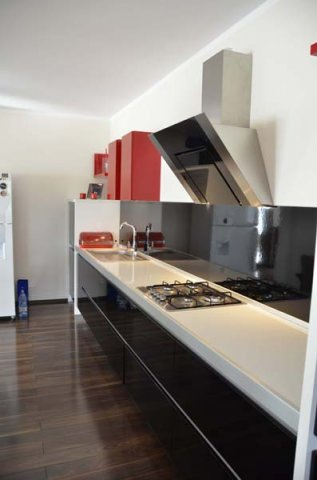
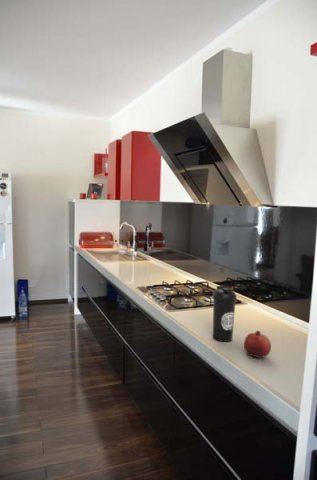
+ water bottle [212,284,238,343]
+ fruit [243,330,272,359]
